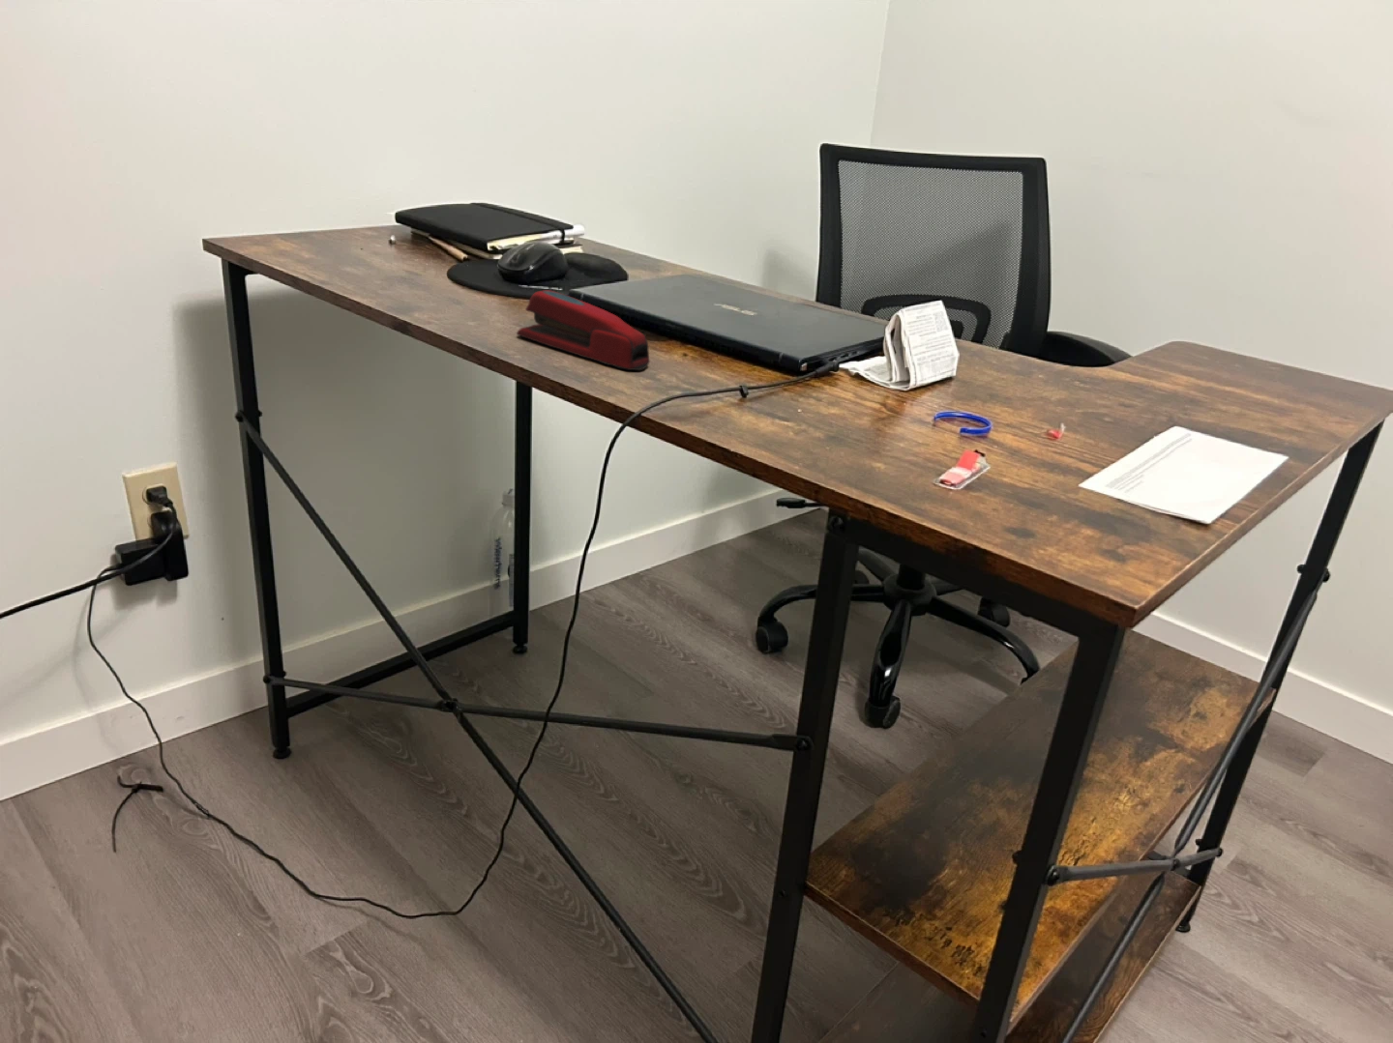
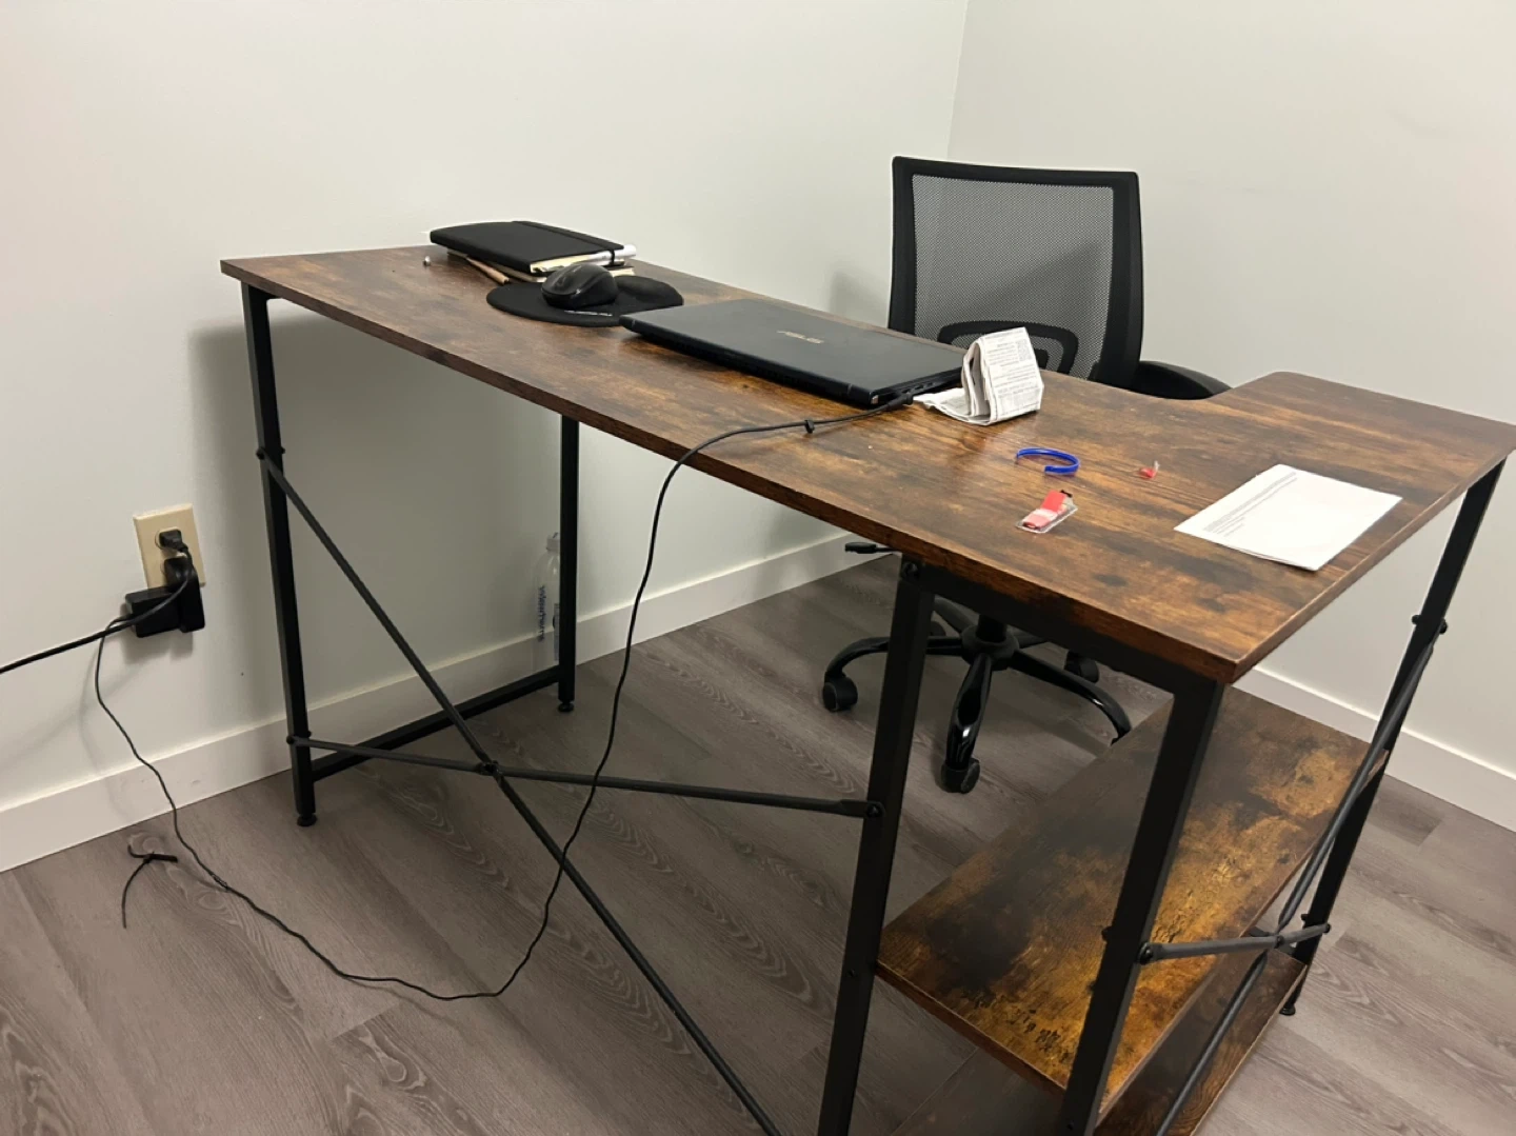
- stapler [515,289,651,371]
